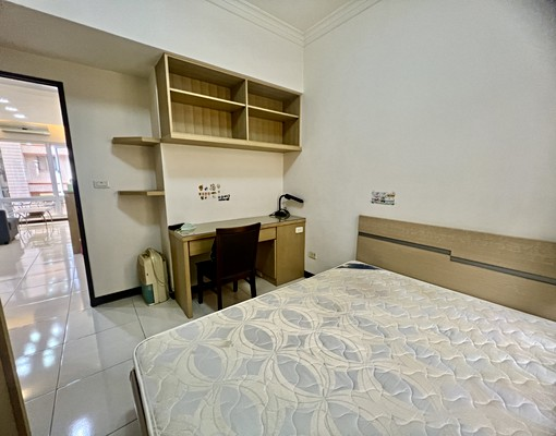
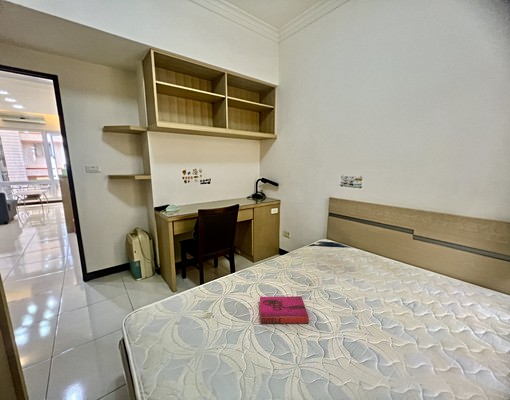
+ hardback book [259,295,310,324]
